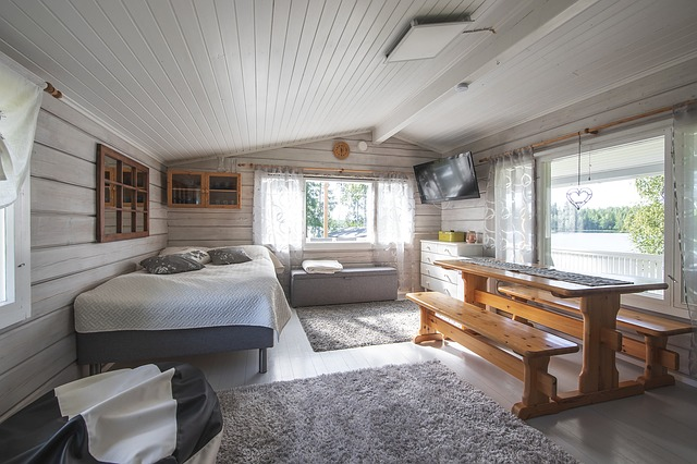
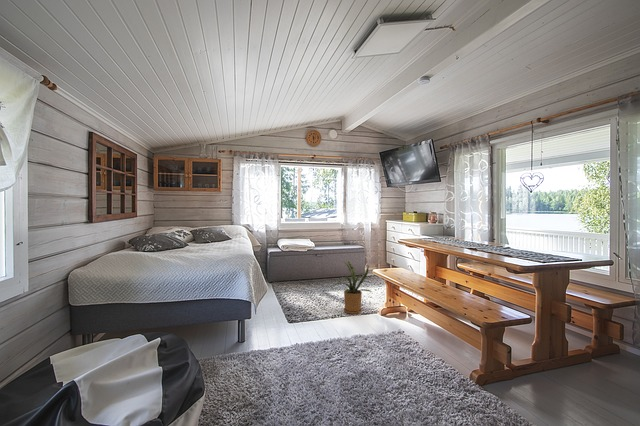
+ house plant [333,258,373,315]
